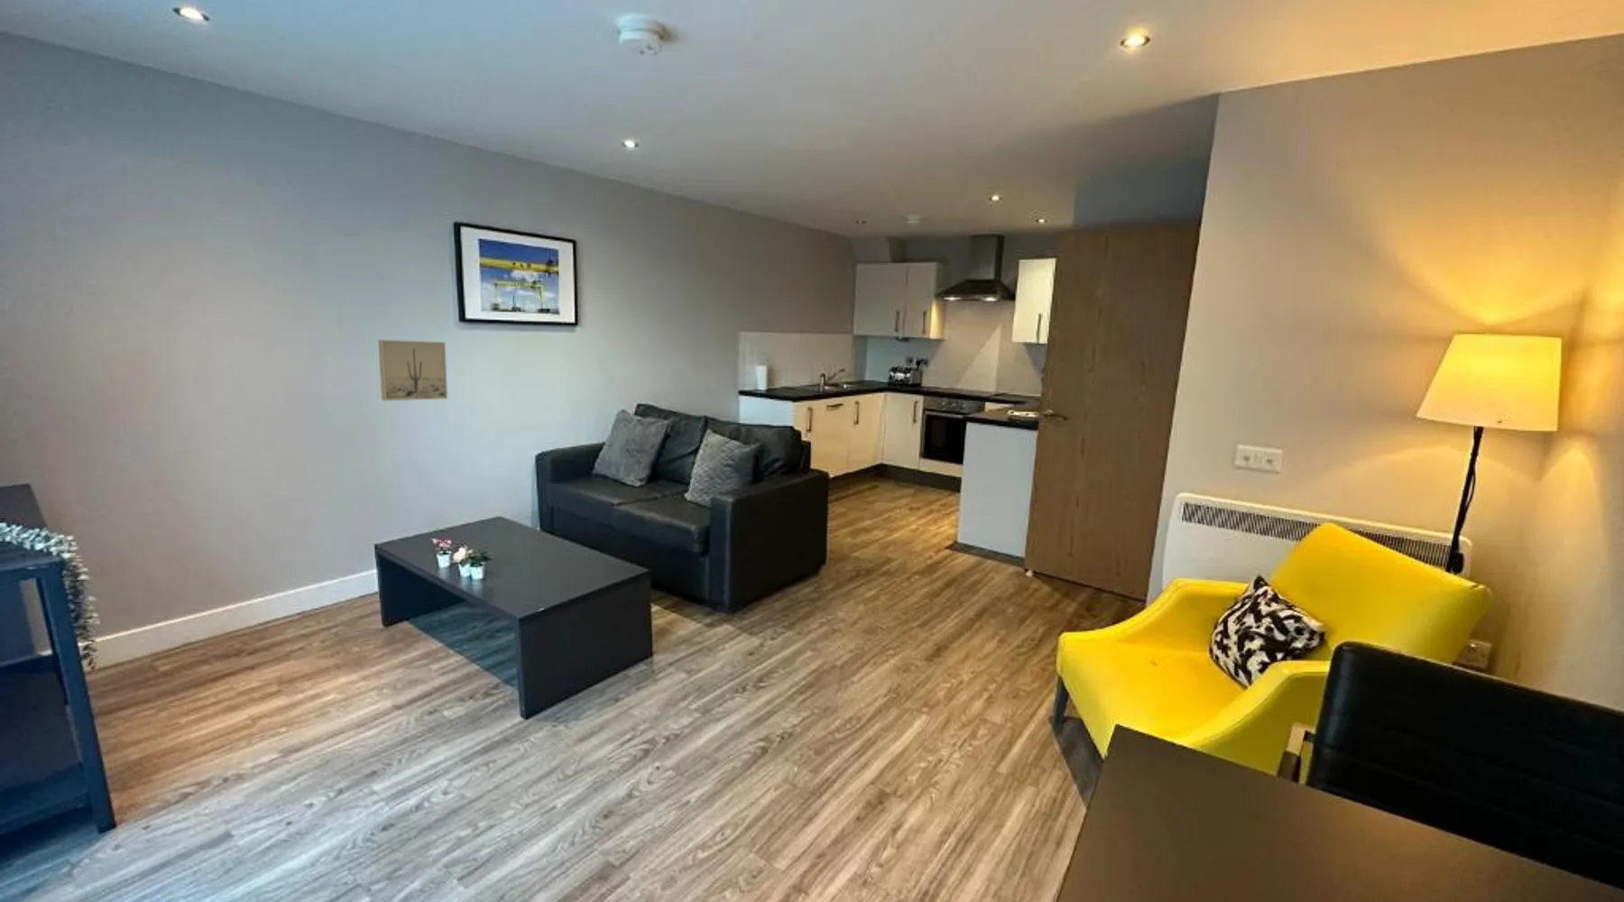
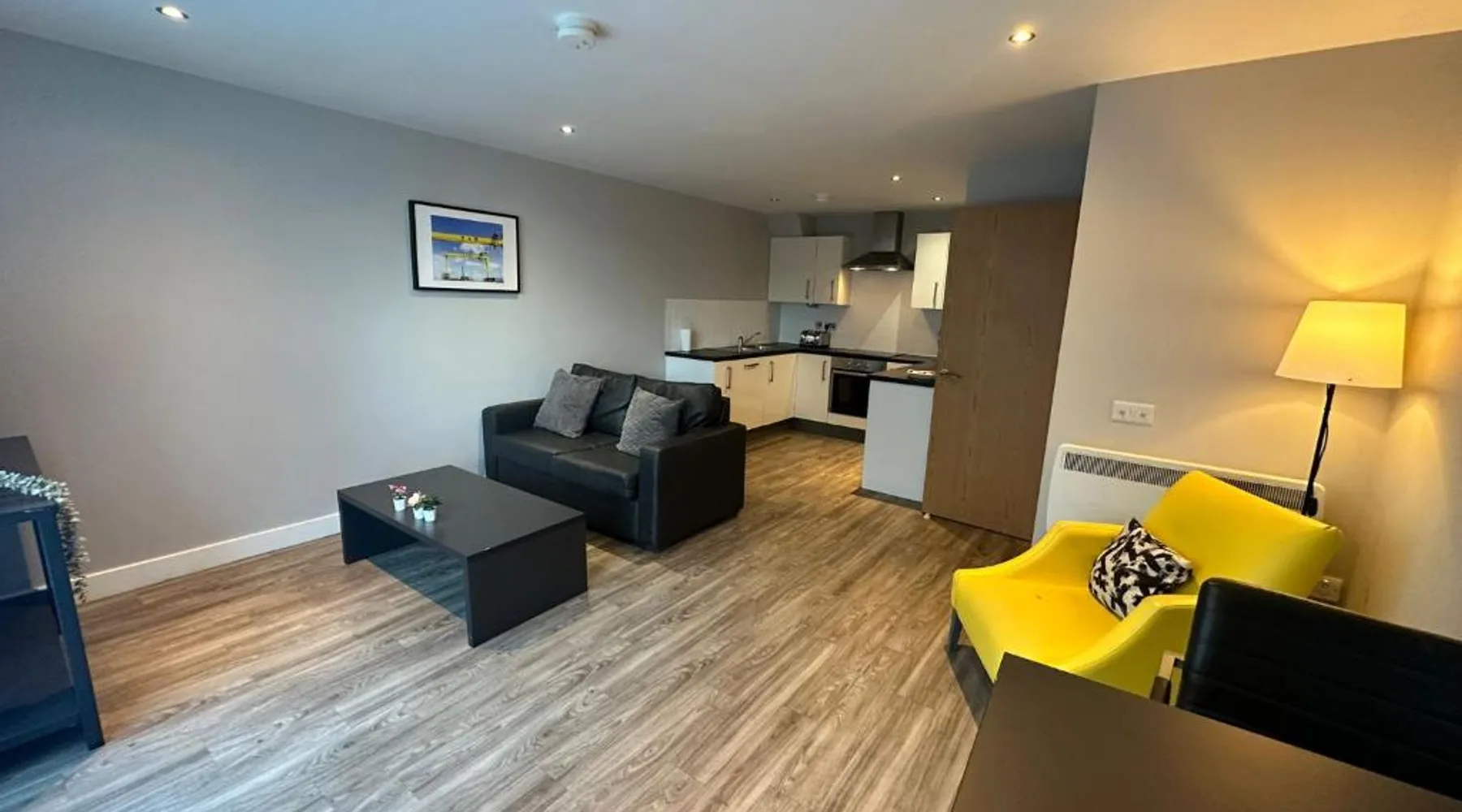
- wall art [378,339,449,401]
